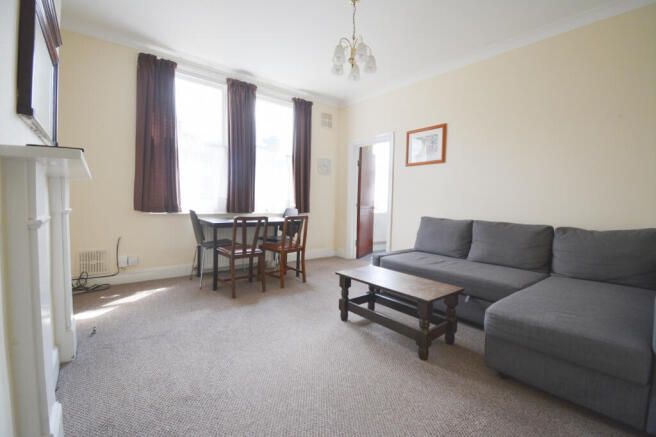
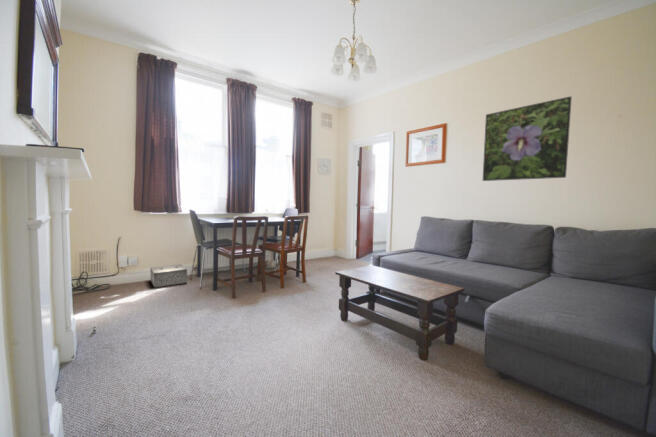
+ speaker [149,263,188,289]
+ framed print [482,95,573,182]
